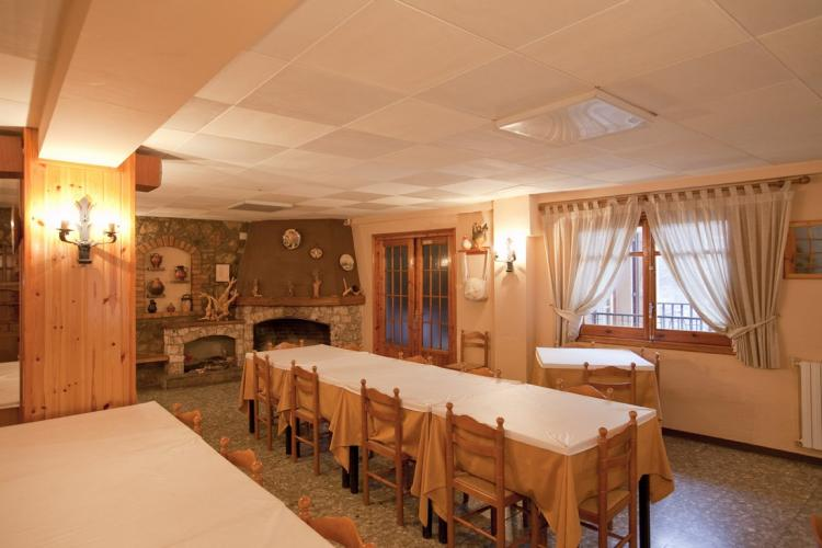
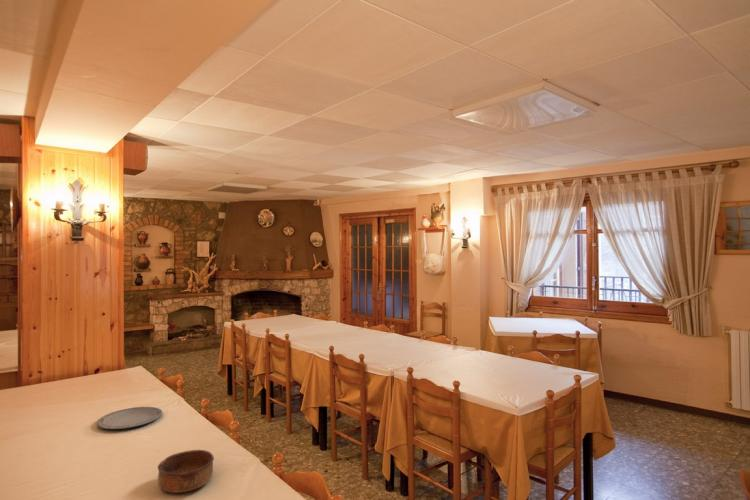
+ plate [96,406,163,430]
+ bowl [157,449,215,494]
